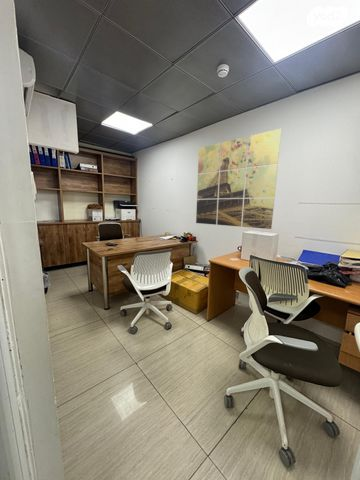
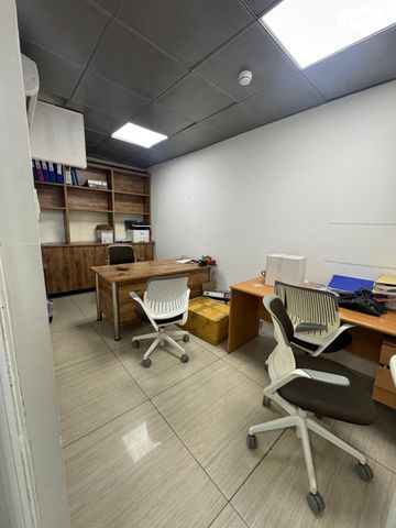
- wall art [195,128,282,230]
